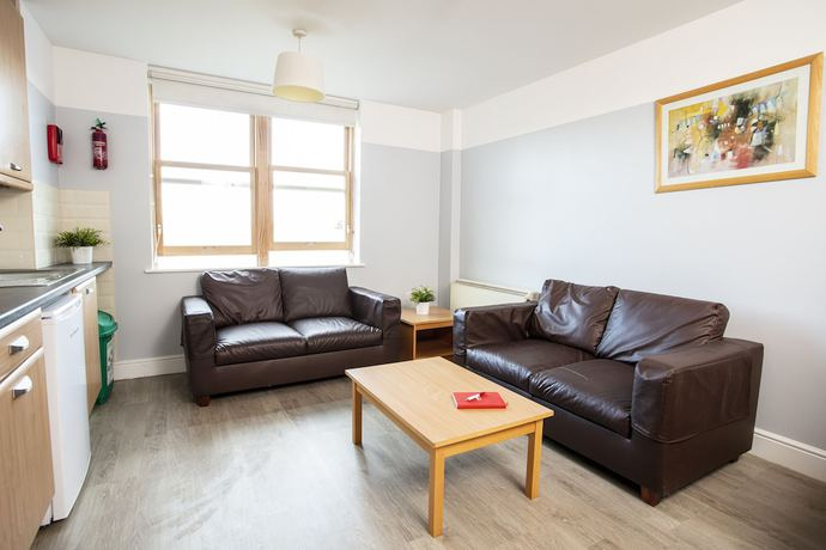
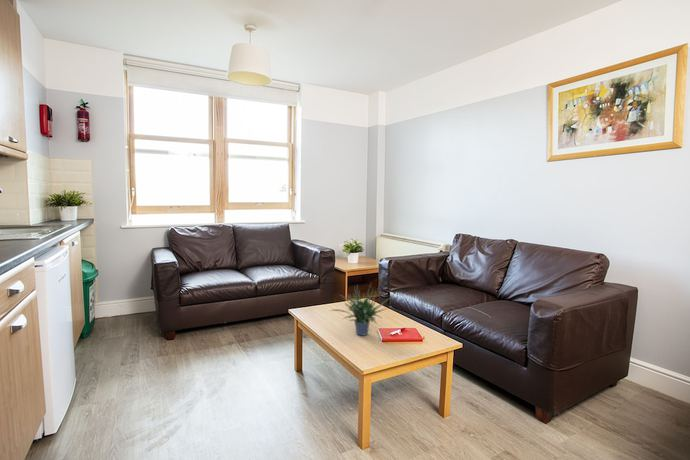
+ potted plant [330,277,395,337]
